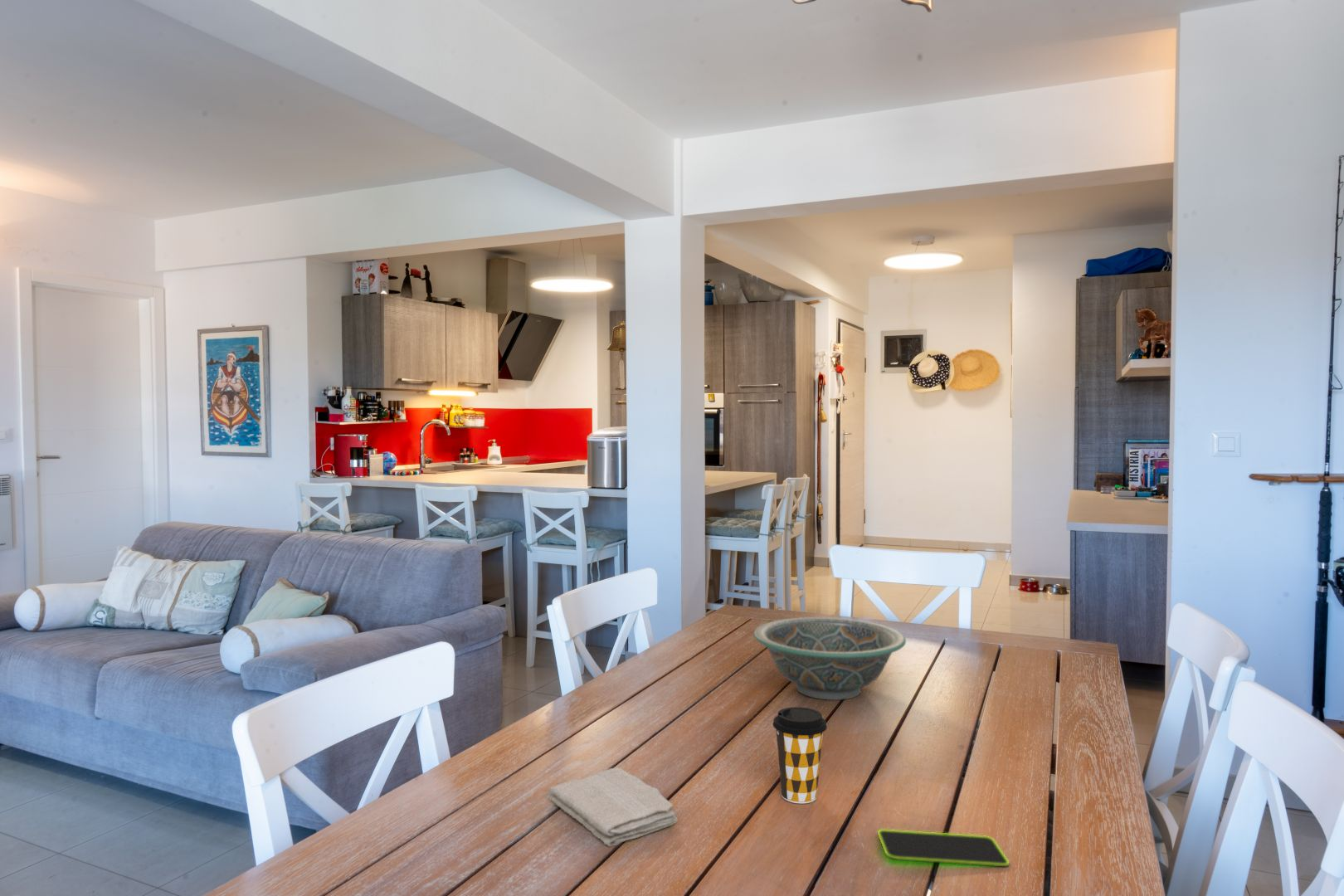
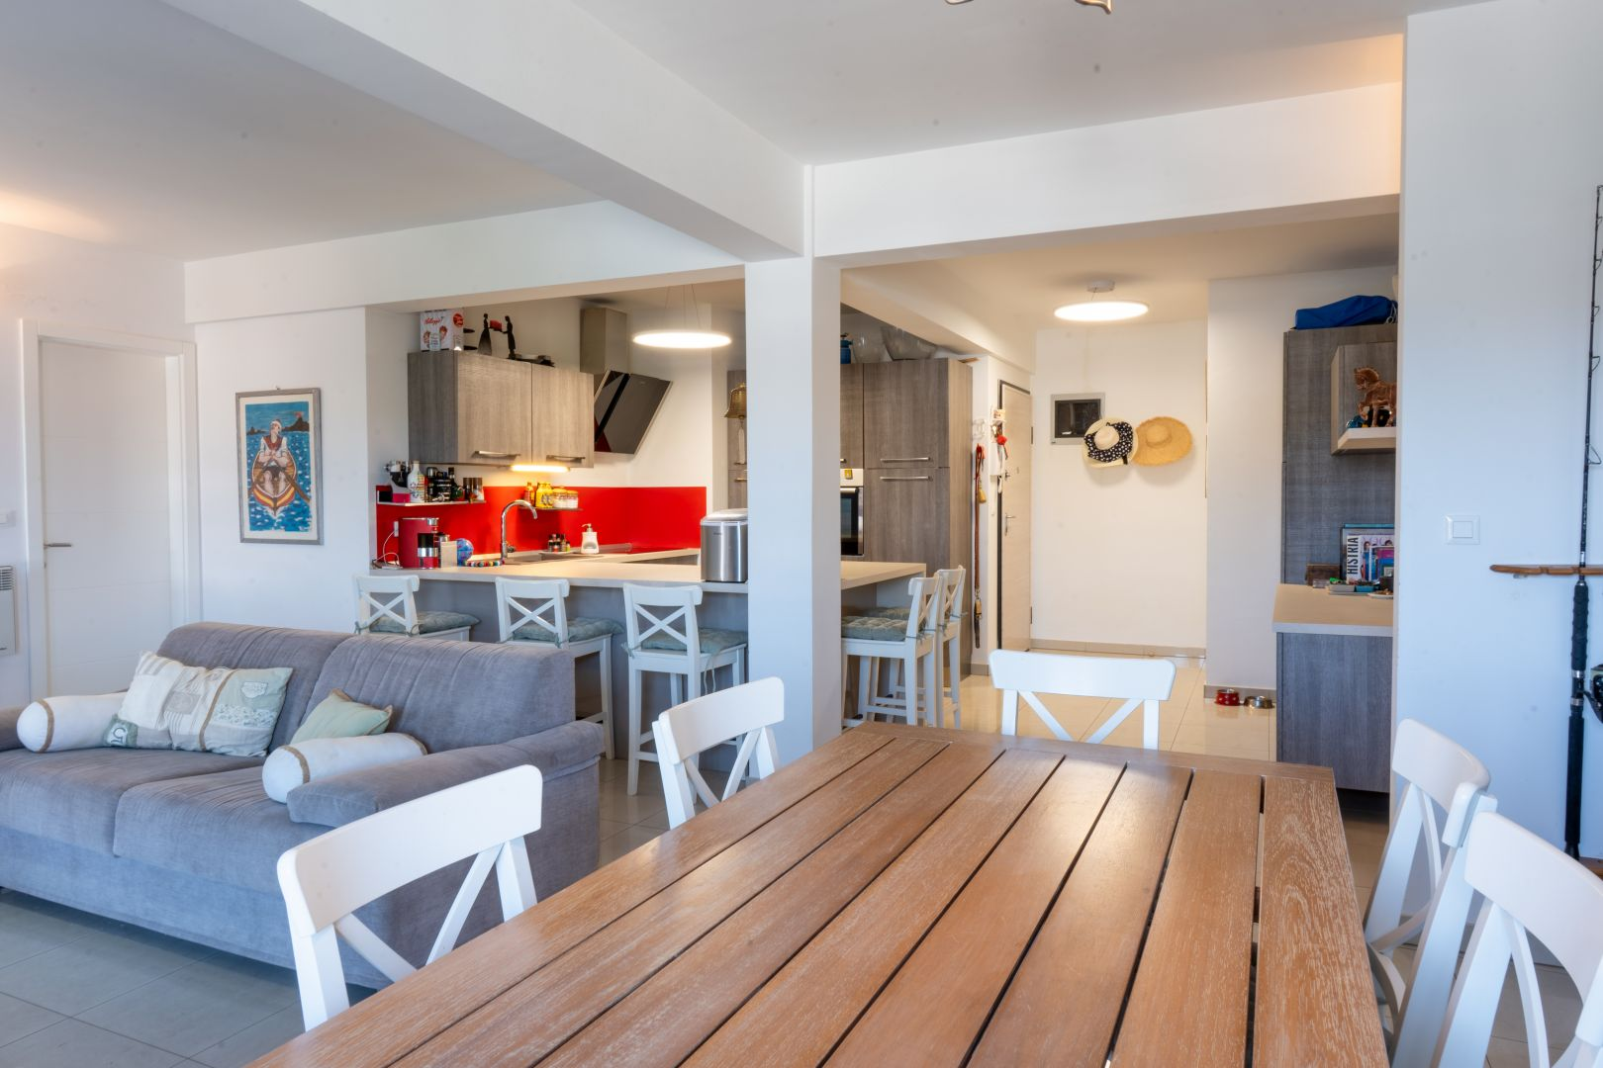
- smartphone [877,829,1010,868]
- coffee cup [772,706,828,804]
- decorative bowl [753,616,907,701]
- washcloth [547,767,679,847]
